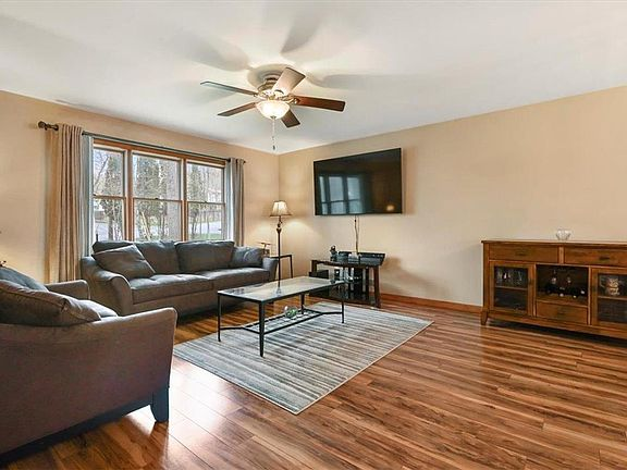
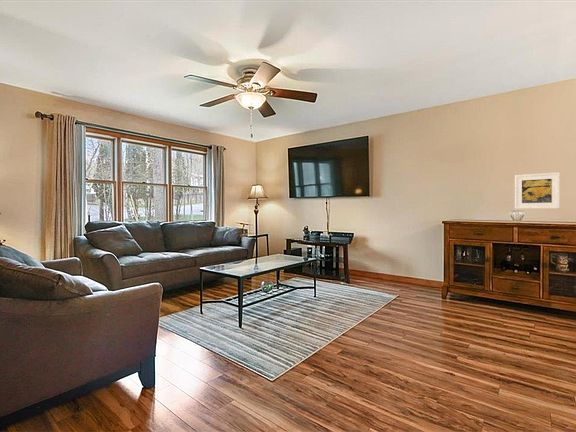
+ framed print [514,171,561,210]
